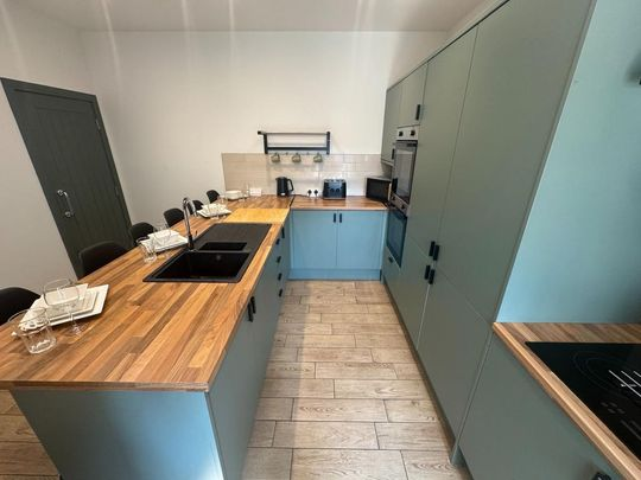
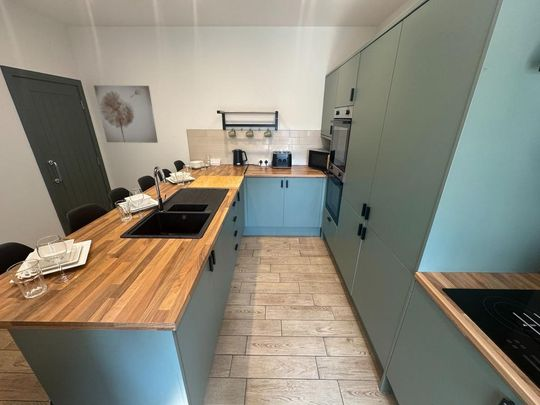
+ wall art [93,85,159,144]
